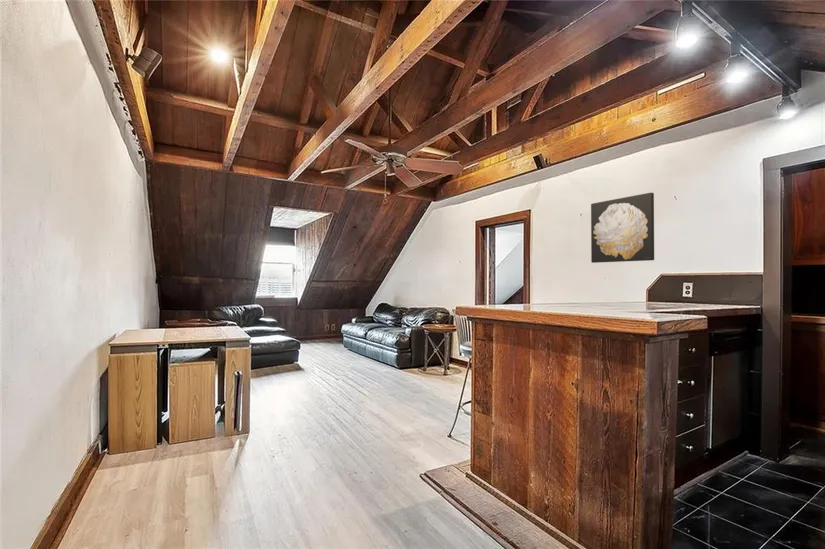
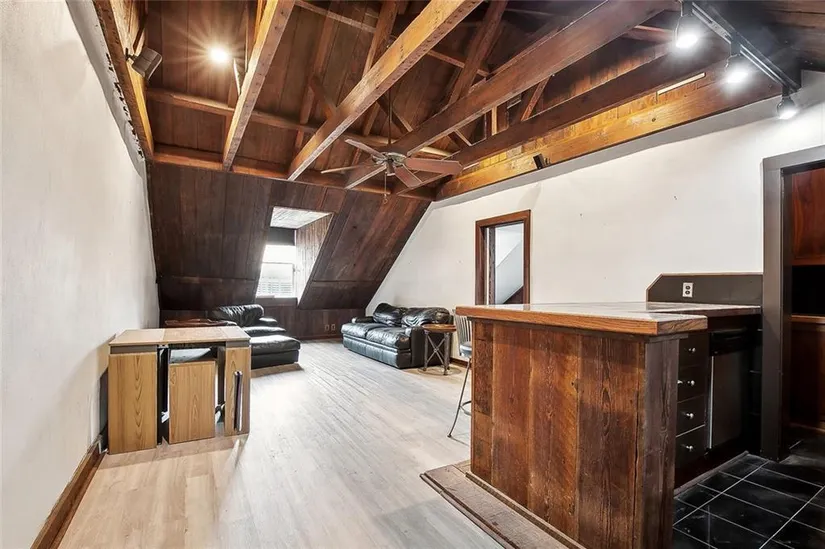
- wall art [590,192,655,264]
